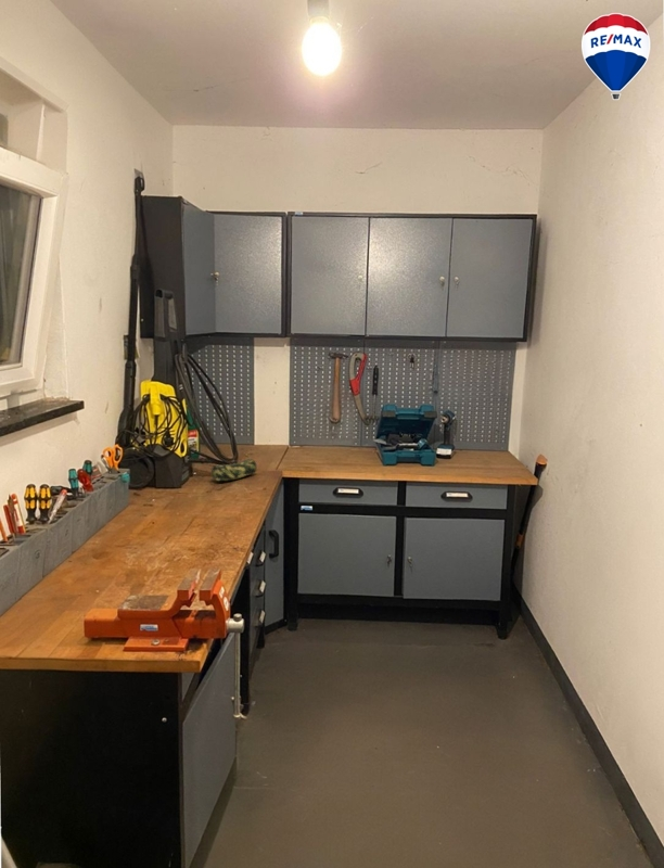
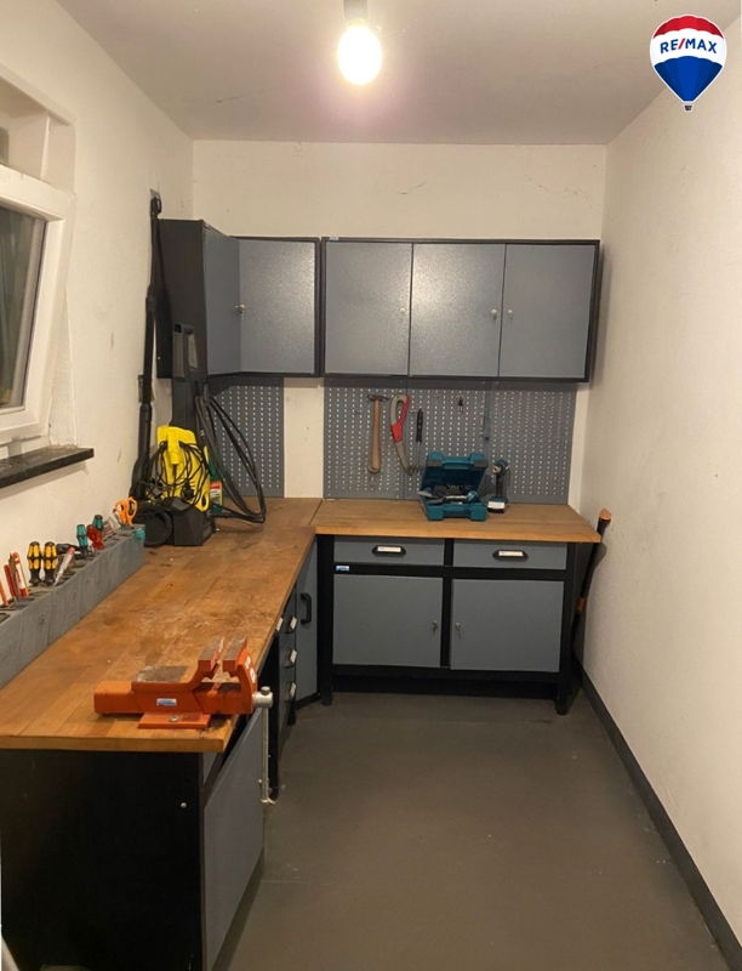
- pencil case [210,458,258,482]
